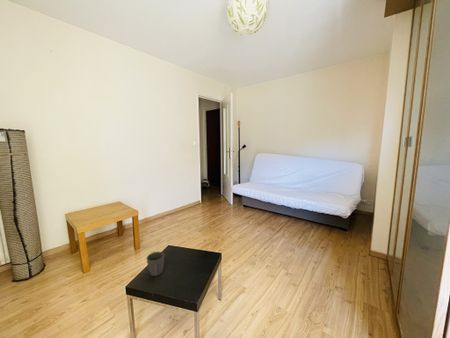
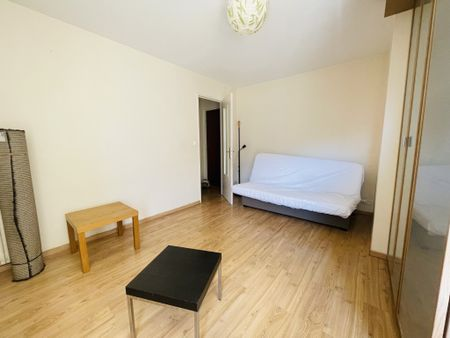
- mug [146,251,165,277]
